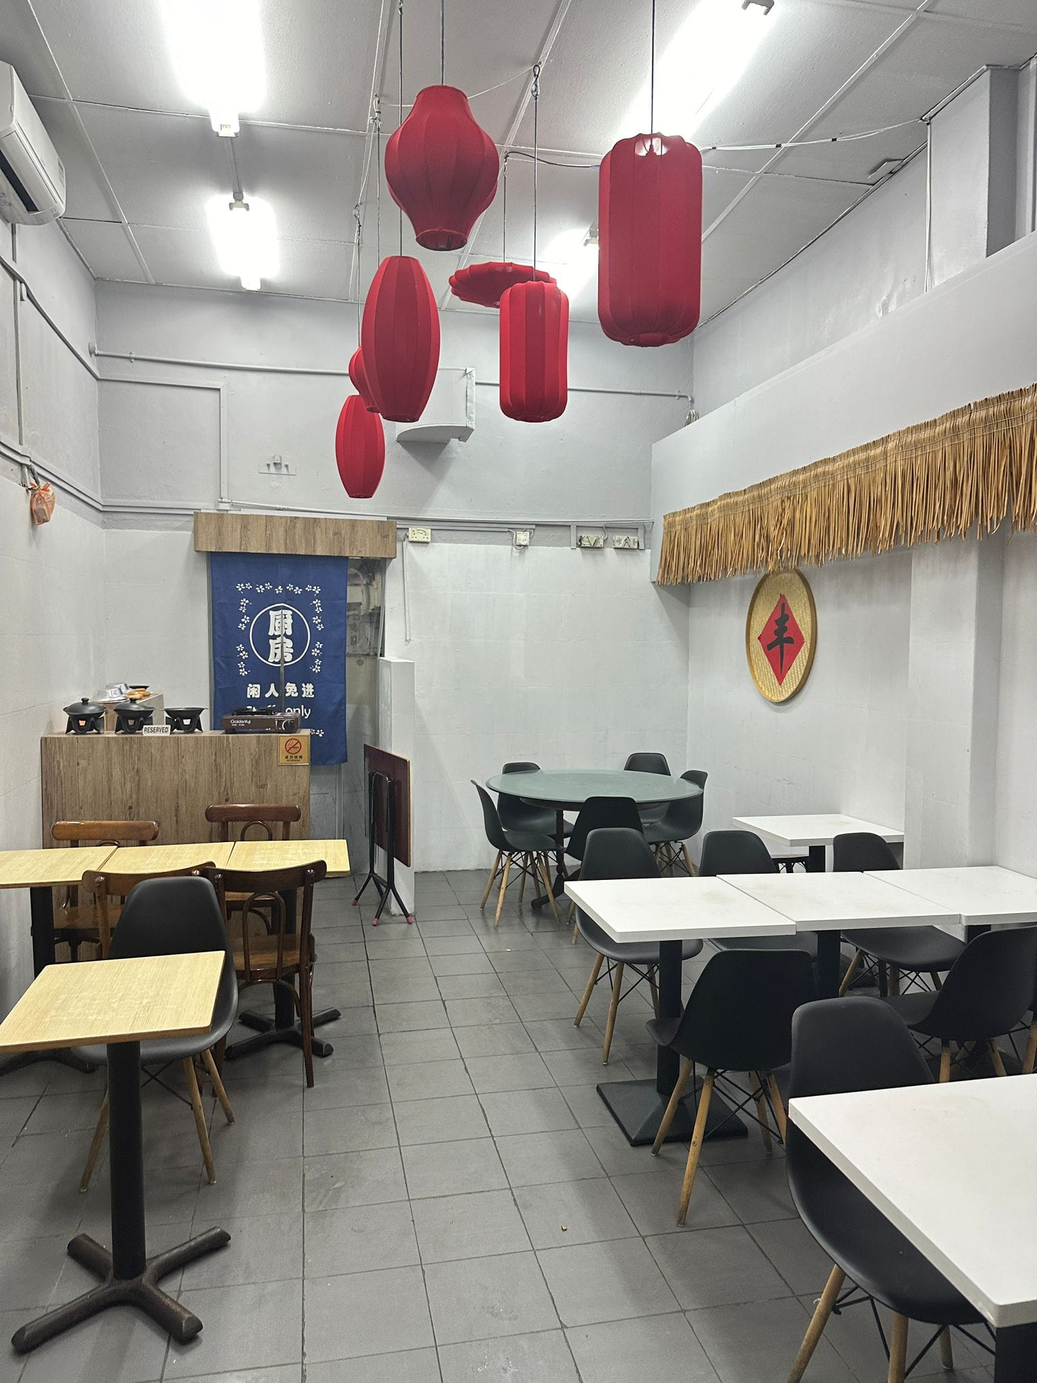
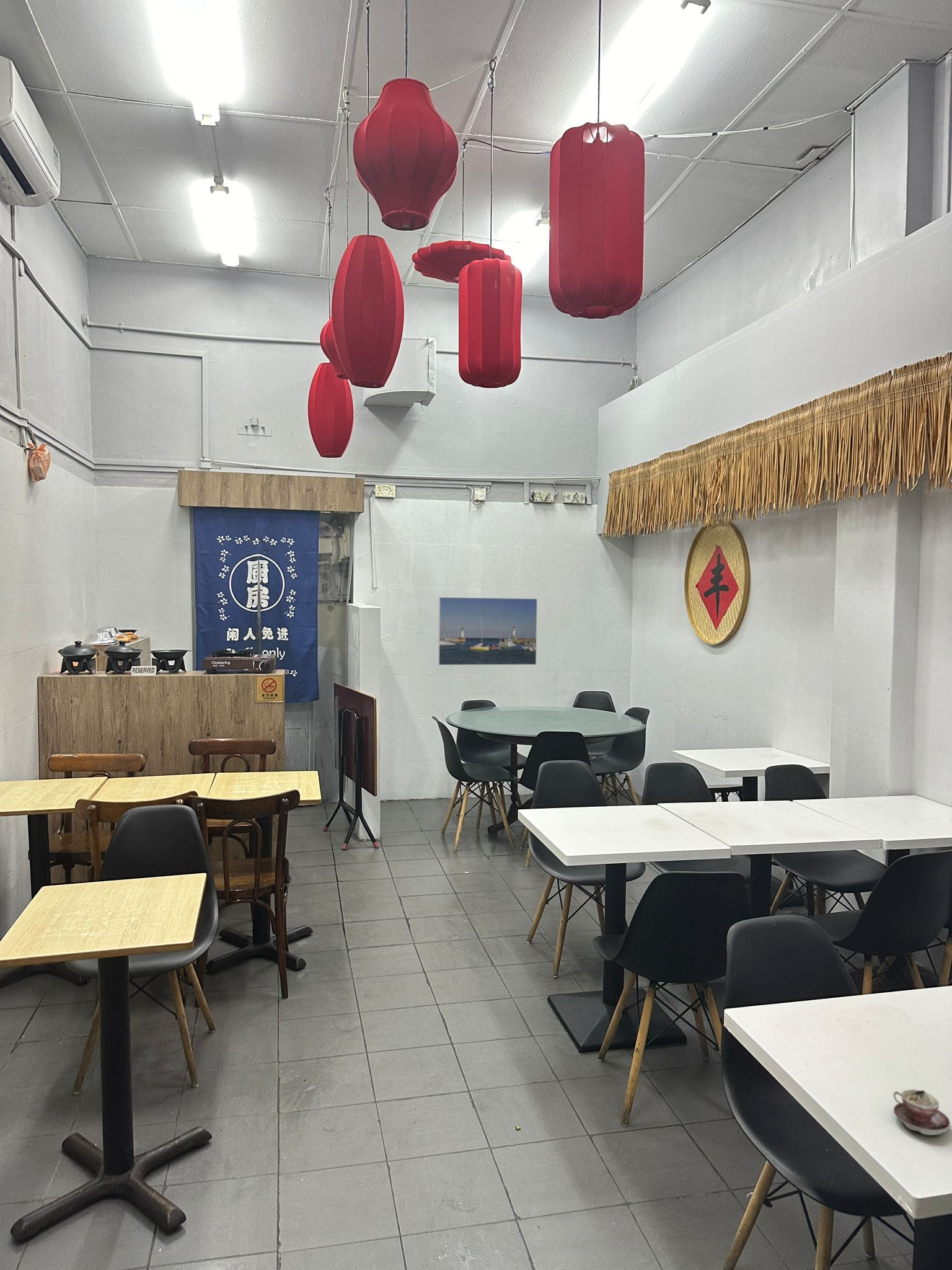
+ teacup [893,1088,951,1136]
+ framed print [438,597,538,666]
